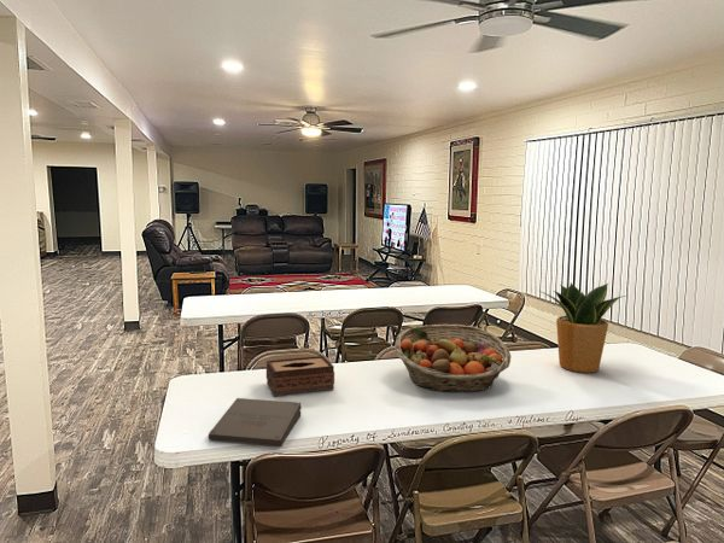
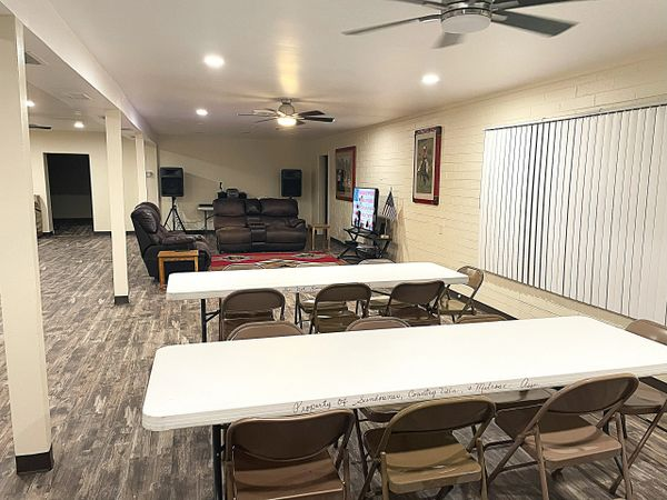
- tissue box [265,355,335,397]
- potted plant [538,282,627,374]
- fruit basket [393,323,512,393]
- pizza box [208,397,303,446]
